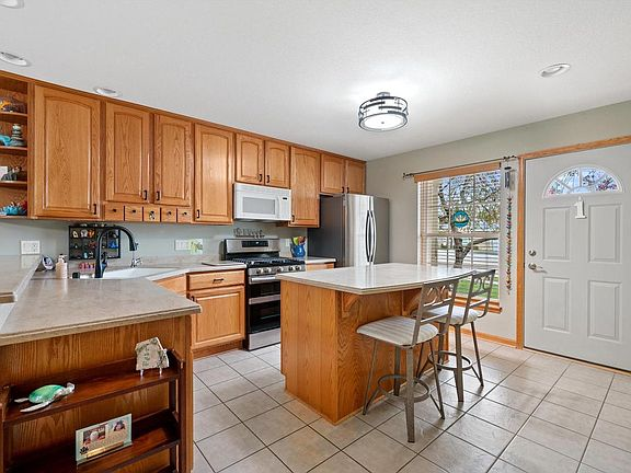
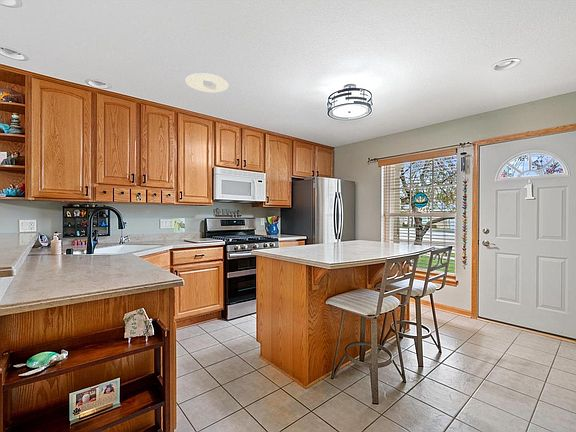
+ recessed light [185,72,229,93]
